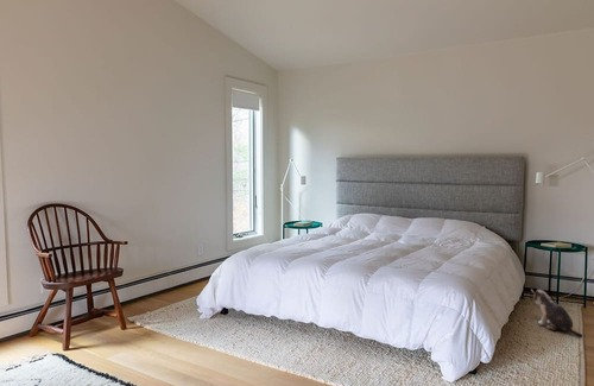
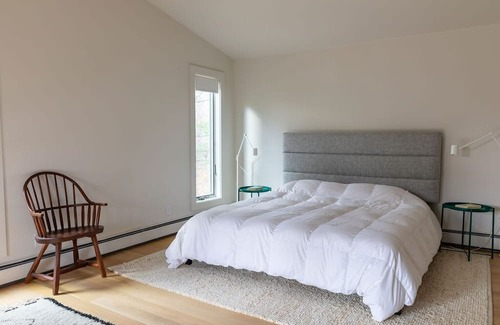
- plush toy [530,289,583,338]
